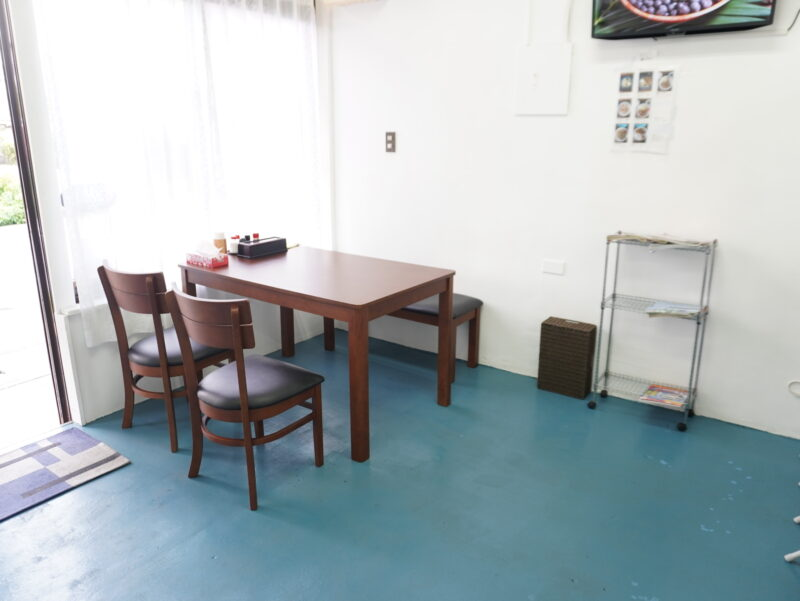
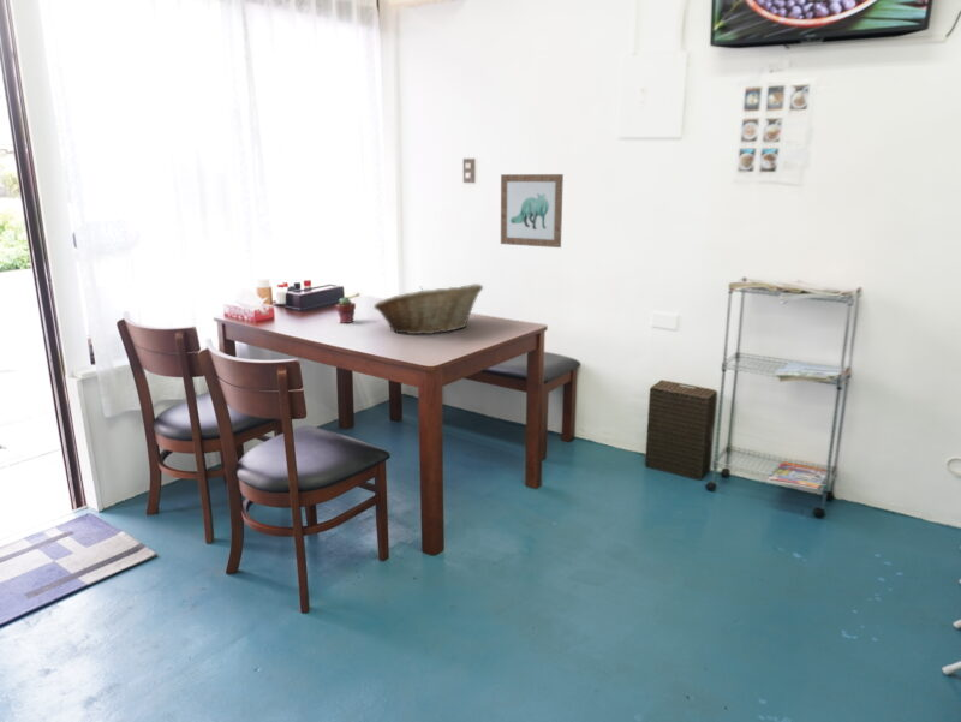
+ fruit basket [372,282,484,335]
+ wall art [500,173,565,249]
+ potted succulent [334,296,357,324]
